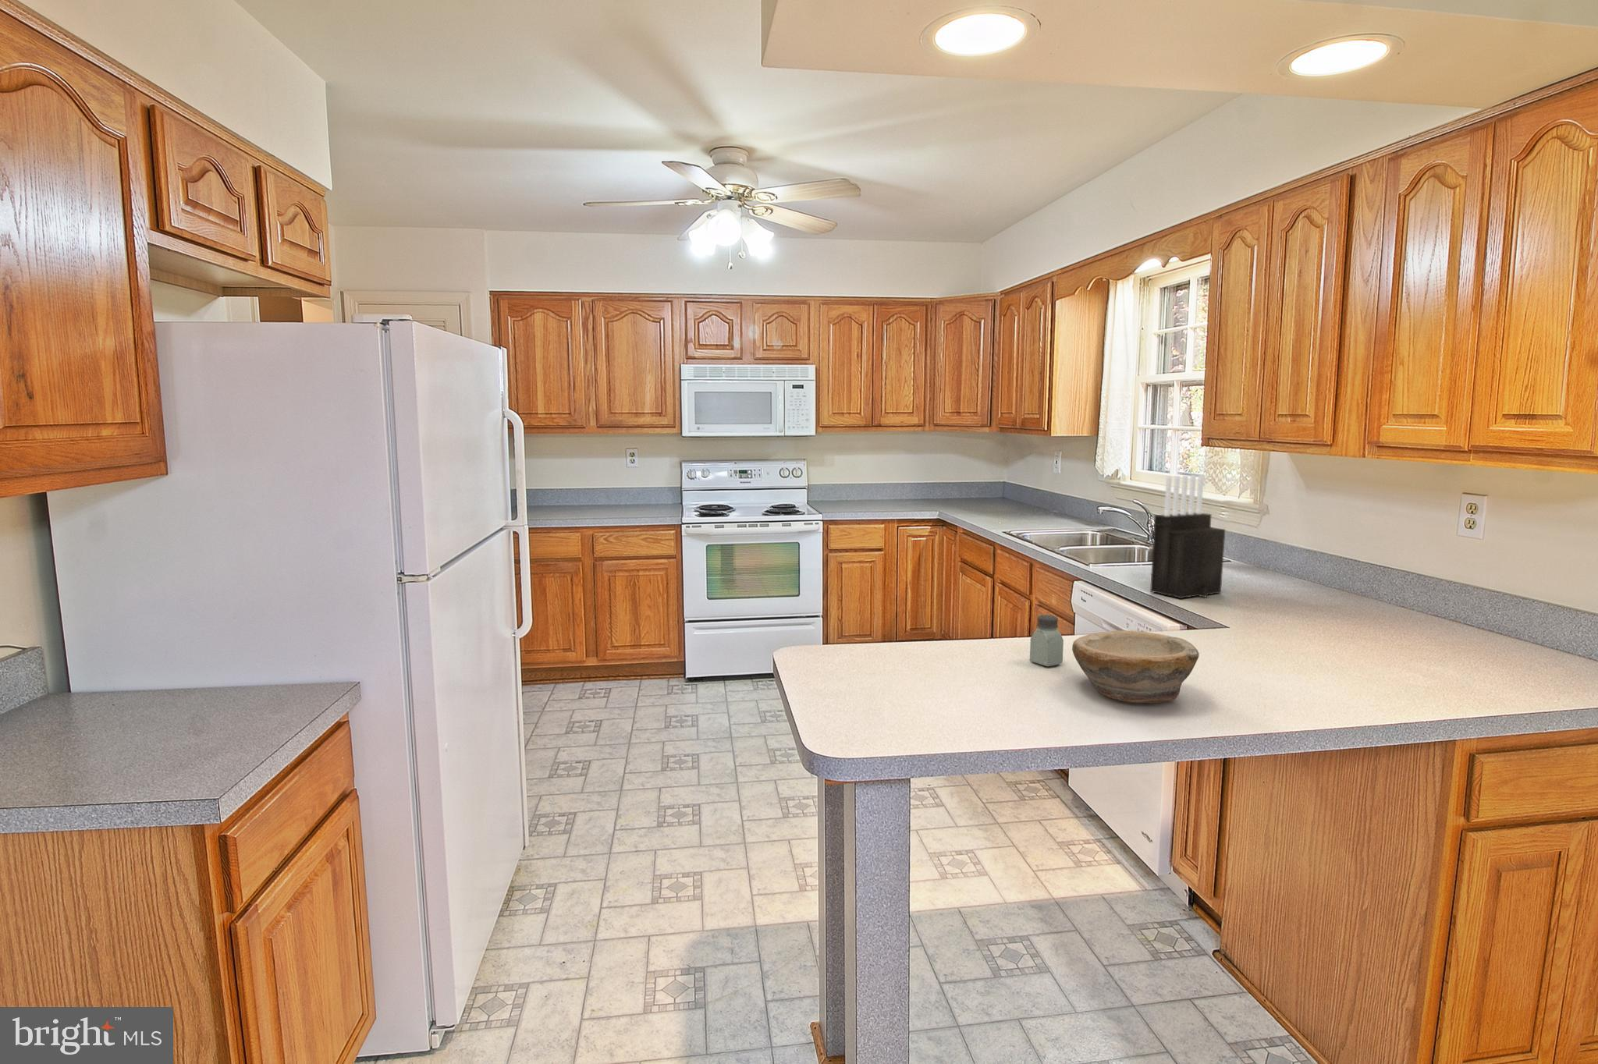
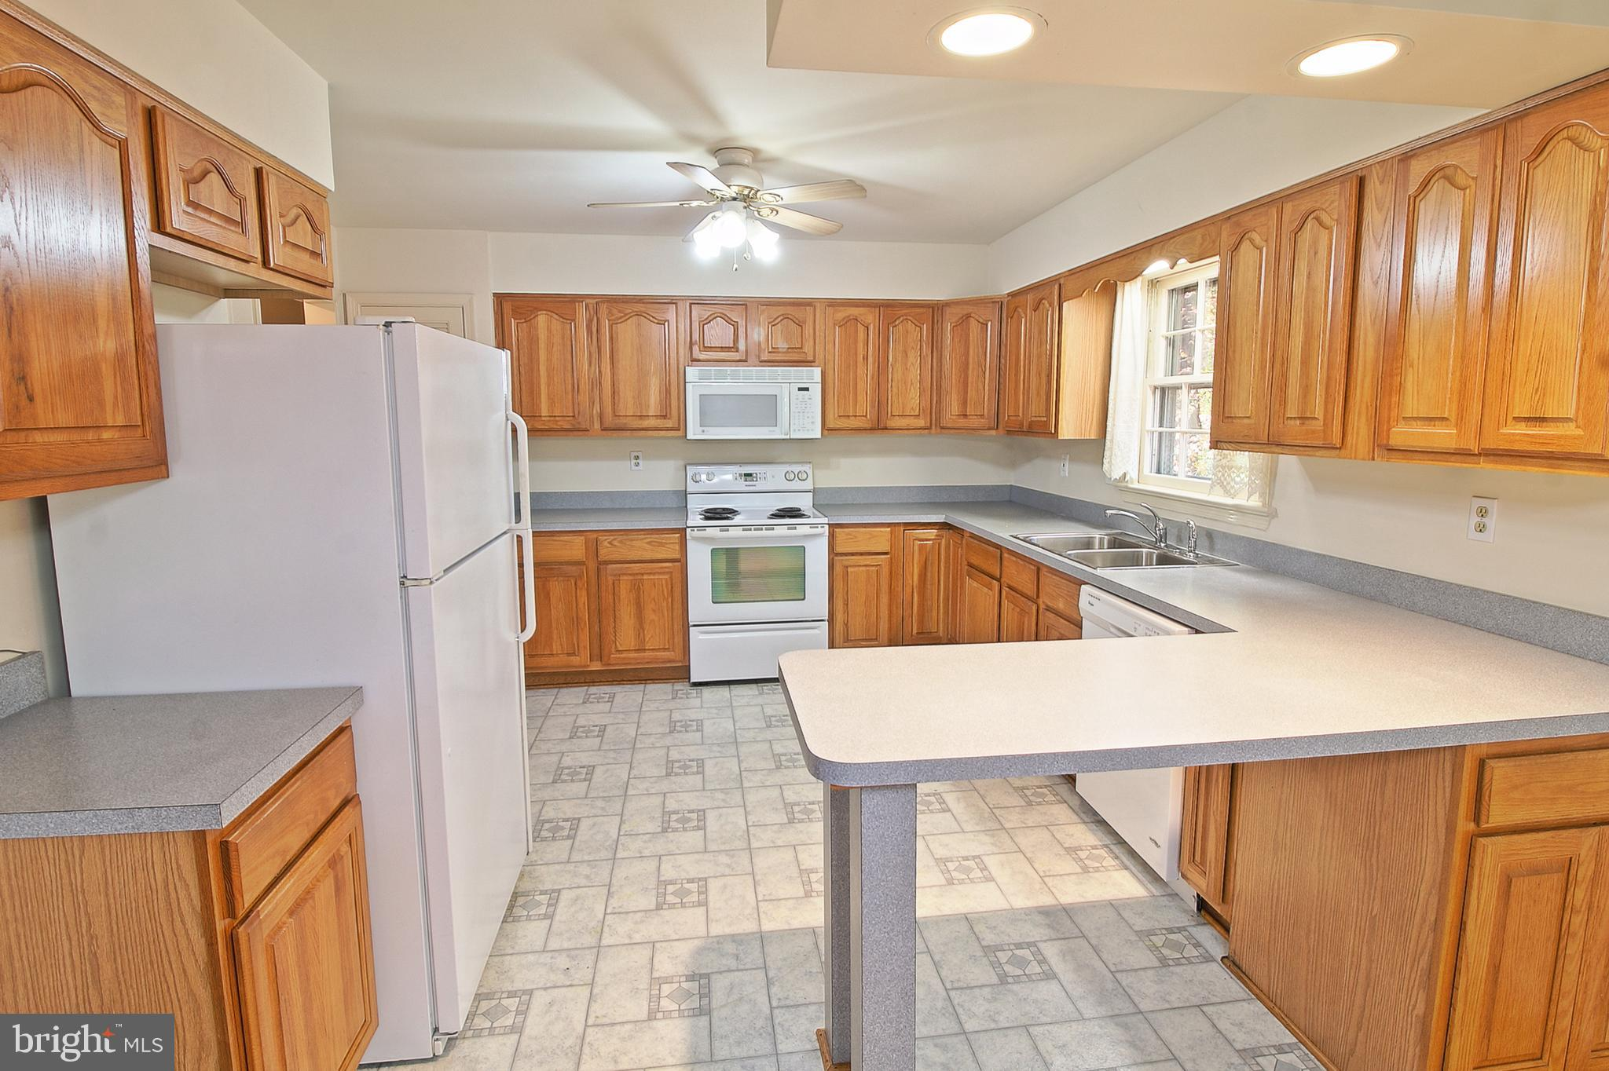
- knife block [1149,474,1226,598]
- saltshaker [1029,614,1064,667]
- bowl [1071,629,1199,704]
